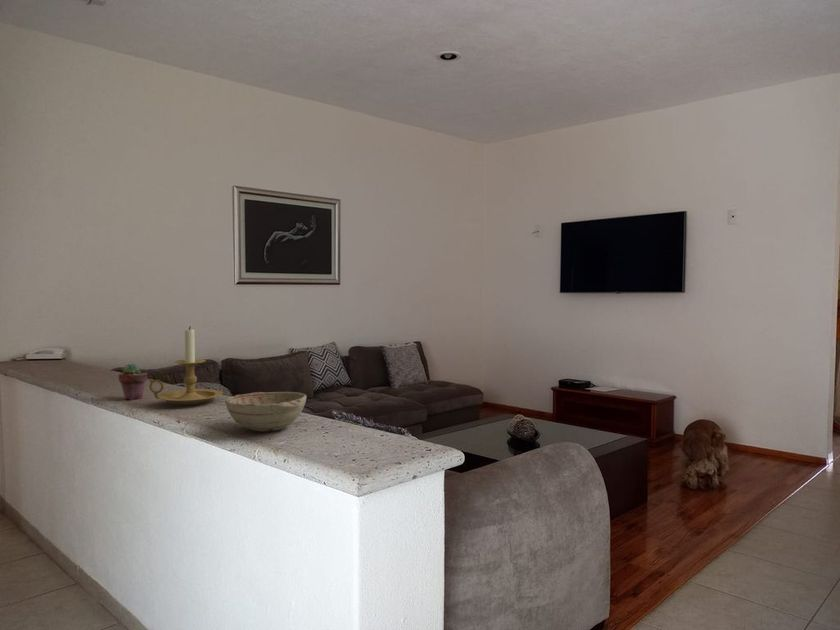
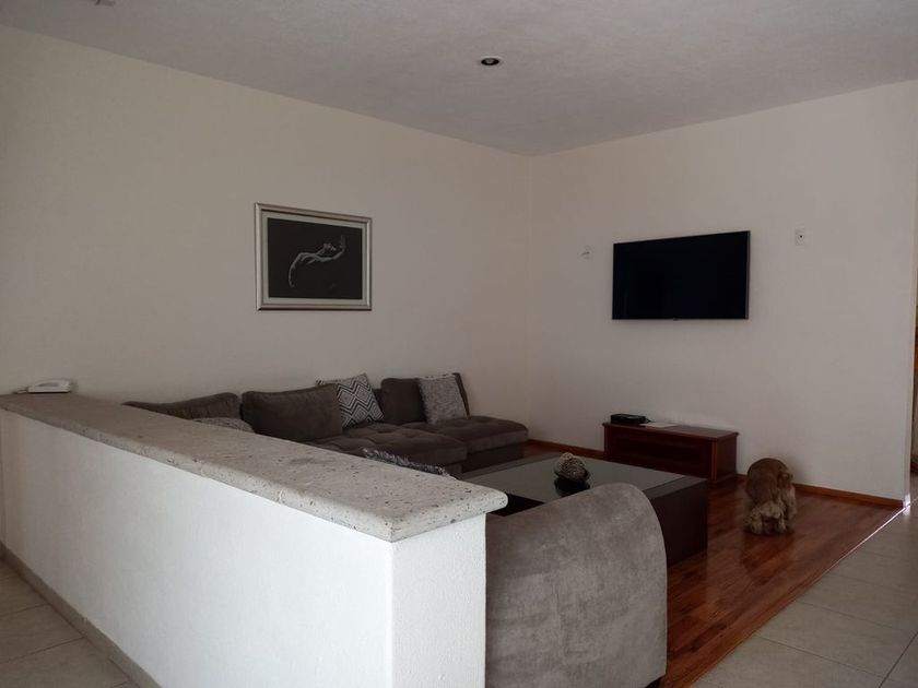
- potted succulent [118,363,148,401]
- decorative bowl [224,391,307,433]
- candle holder [148,325,224,406]
